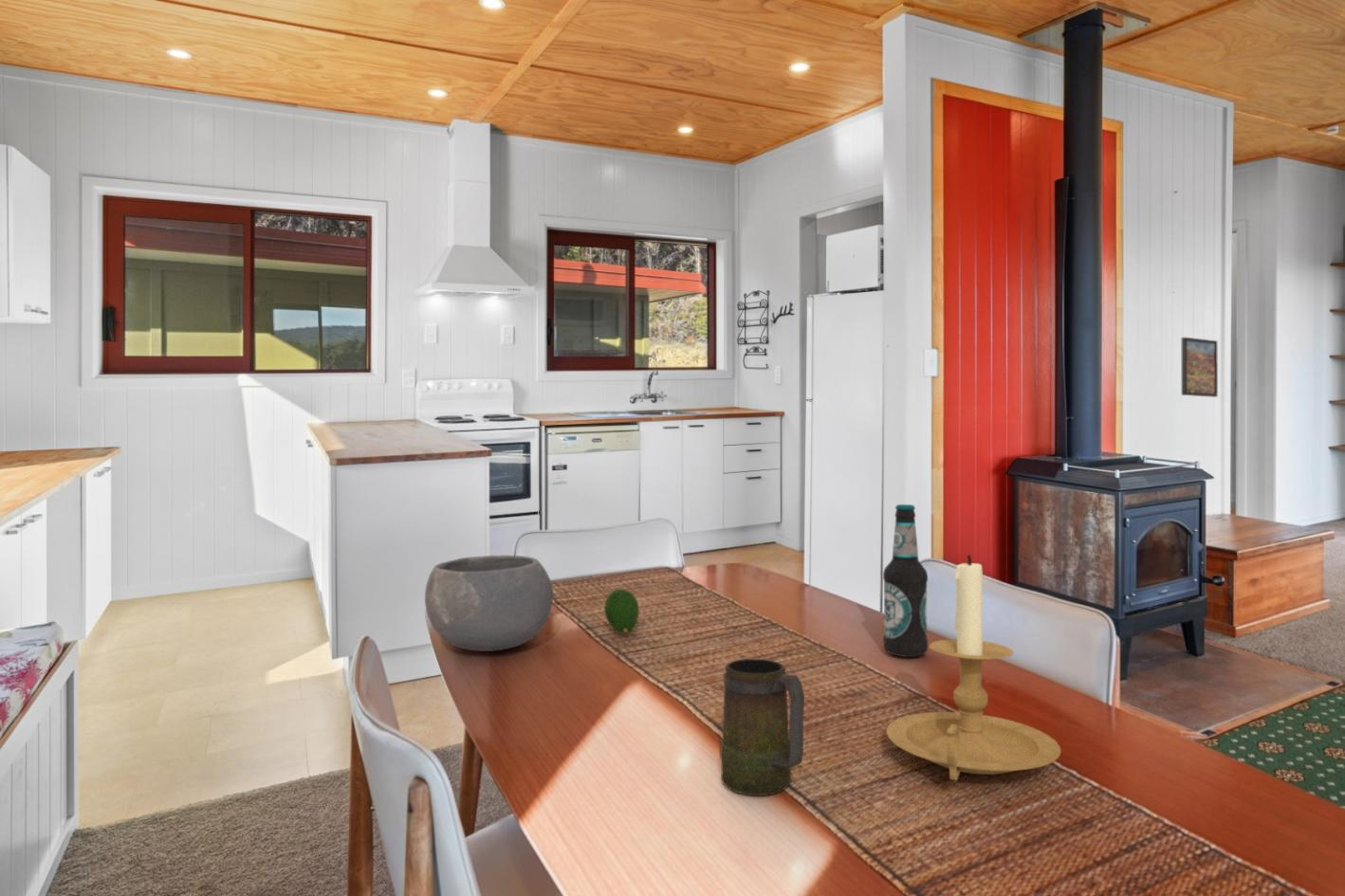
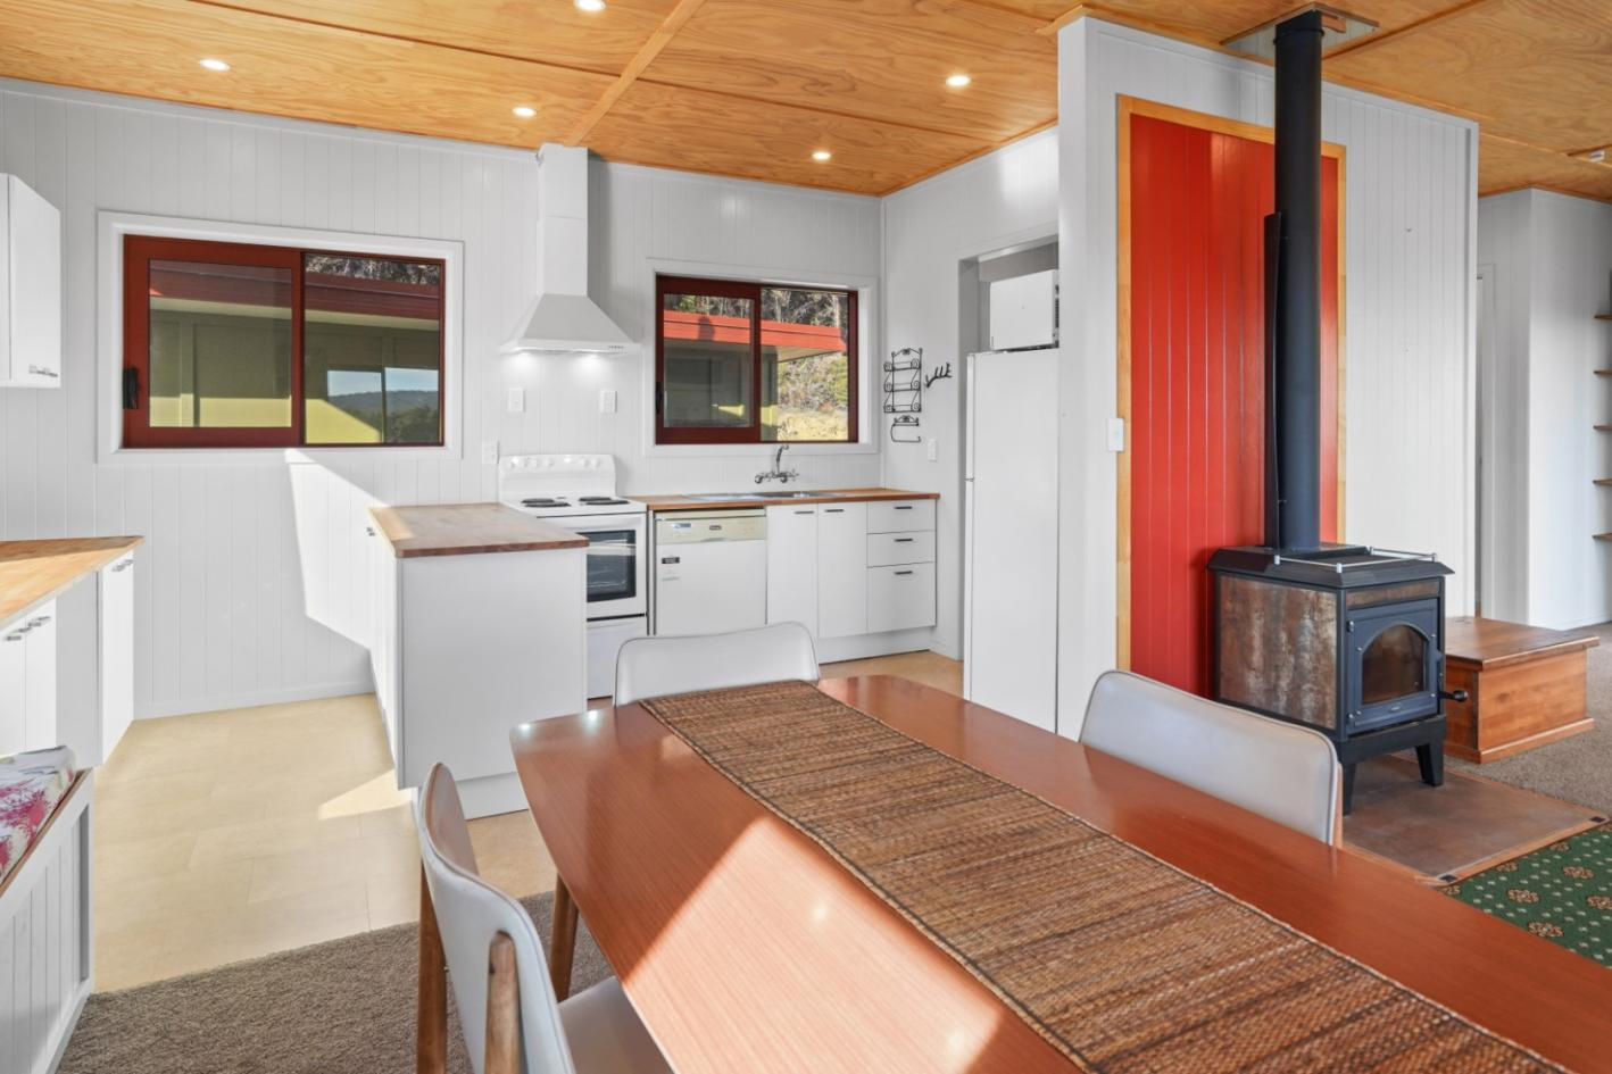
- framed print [1181,337,1219,398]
- candle holder [886,554,1061,781]
- bottle [882,503,929,658]
- bowl [424,555,554,652]
- fruit [603,588,640,634]
- mug [719,658,805,796]
